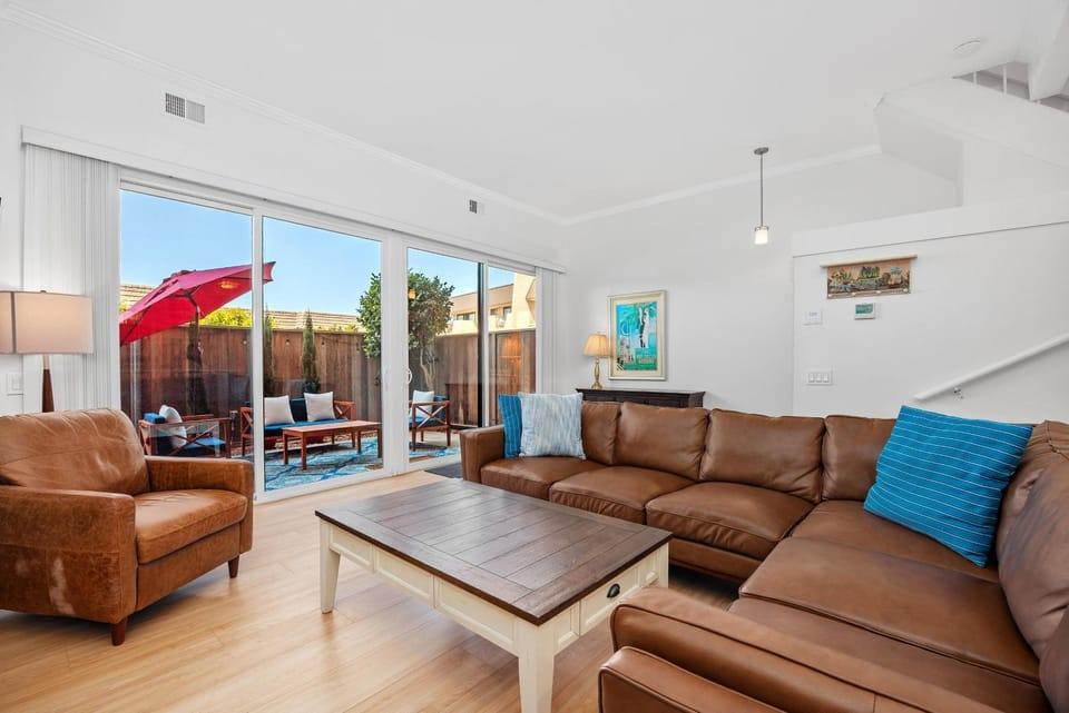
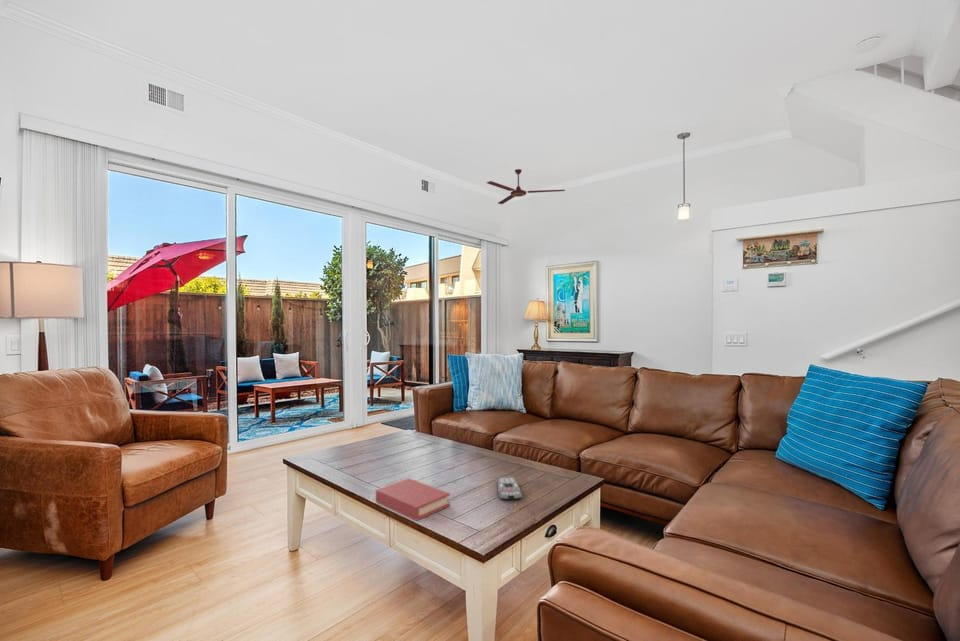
+ ceiling fan [486,168,566,205]
+ remote control [497,476,523,501]
+ book [375,477,451,522]
